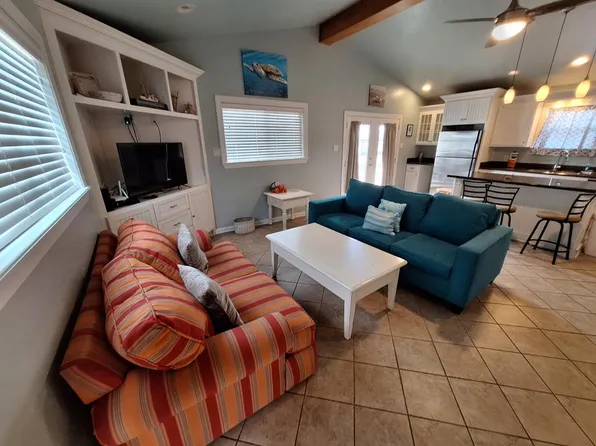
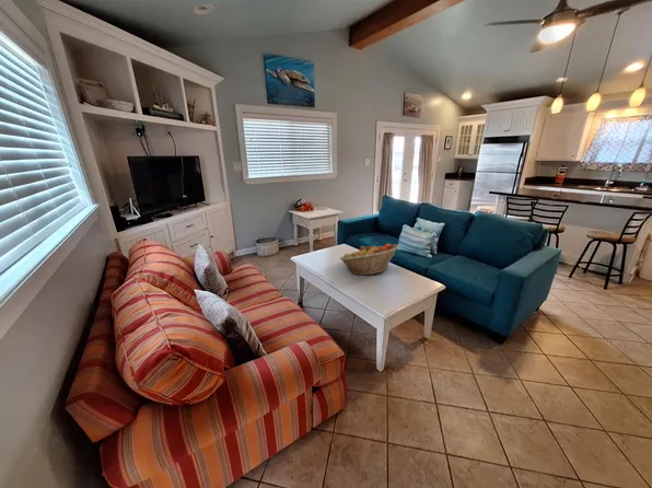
+ fruit basket [339,243,400,276]
